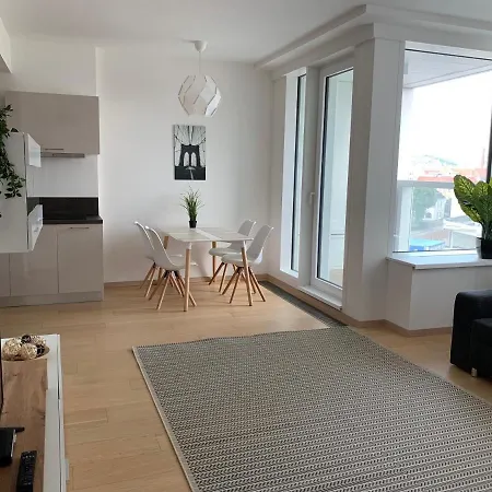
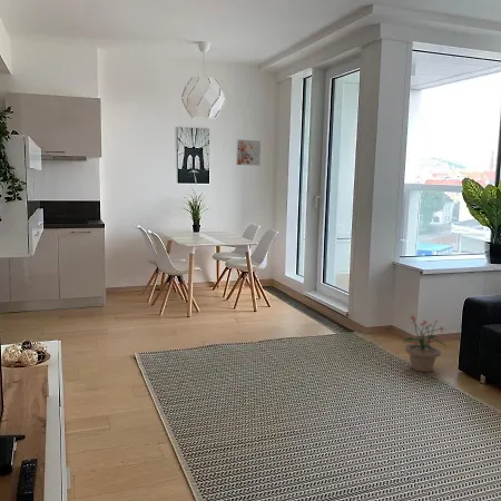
+ potted plant [402,314,446,373]
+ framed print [235,138,262,167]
